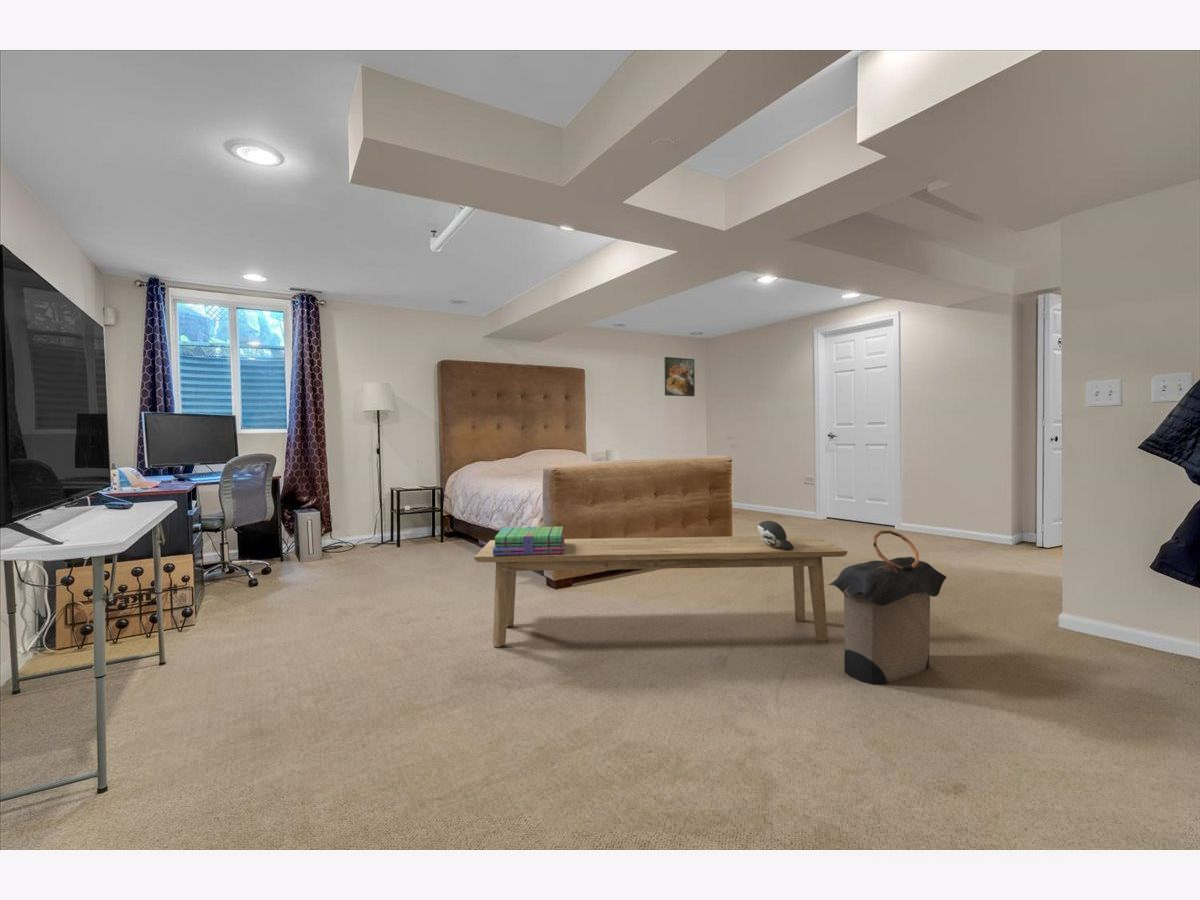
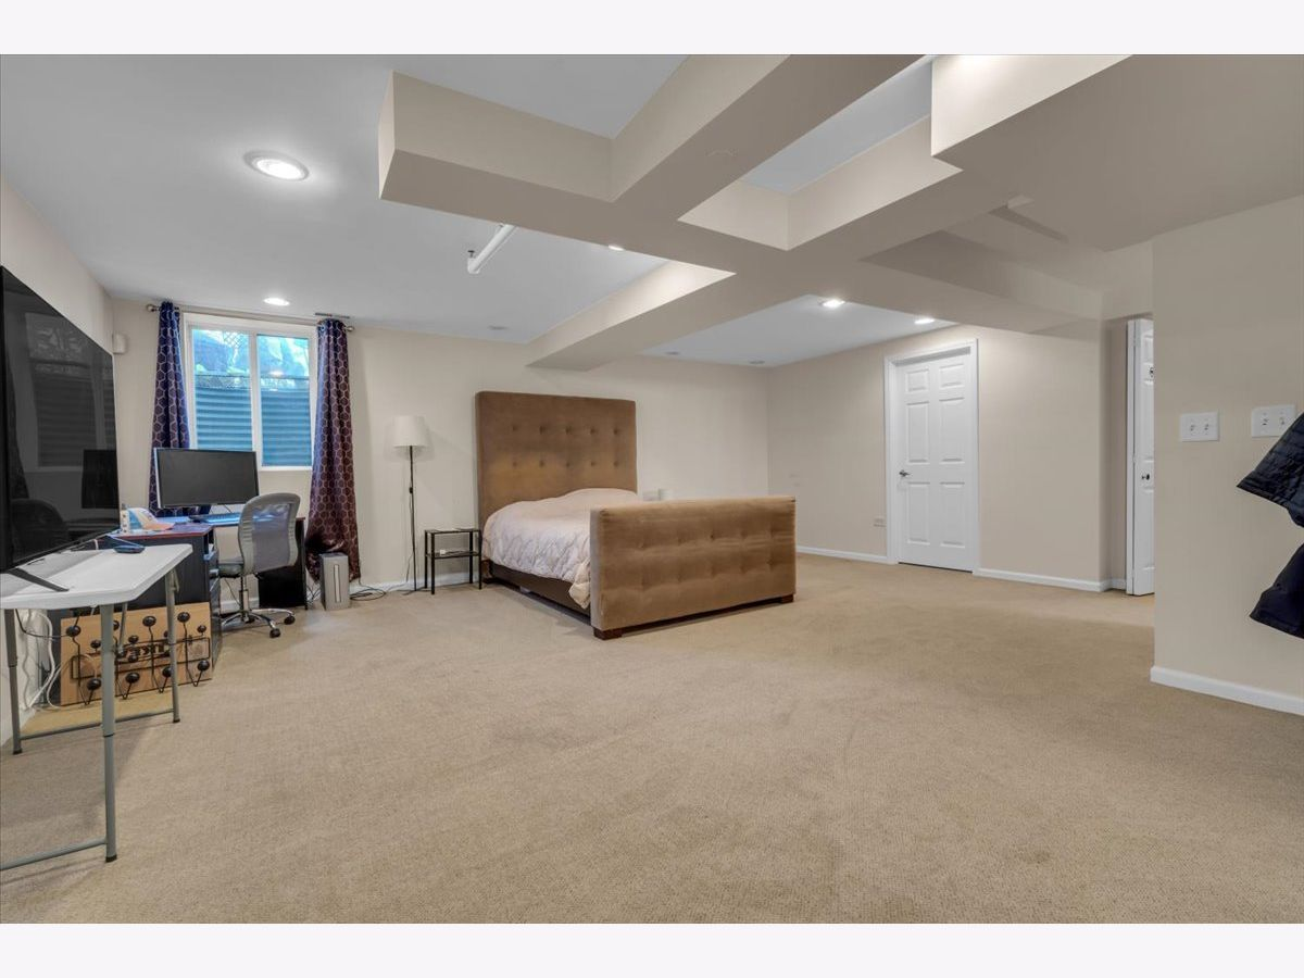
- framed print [664,356,696,397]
- plush toy [757,520,794,550]
- laundry hamper [828,529,948,685]
- bench [473,534,848,648]
- stack of books [493,526,566,556]
